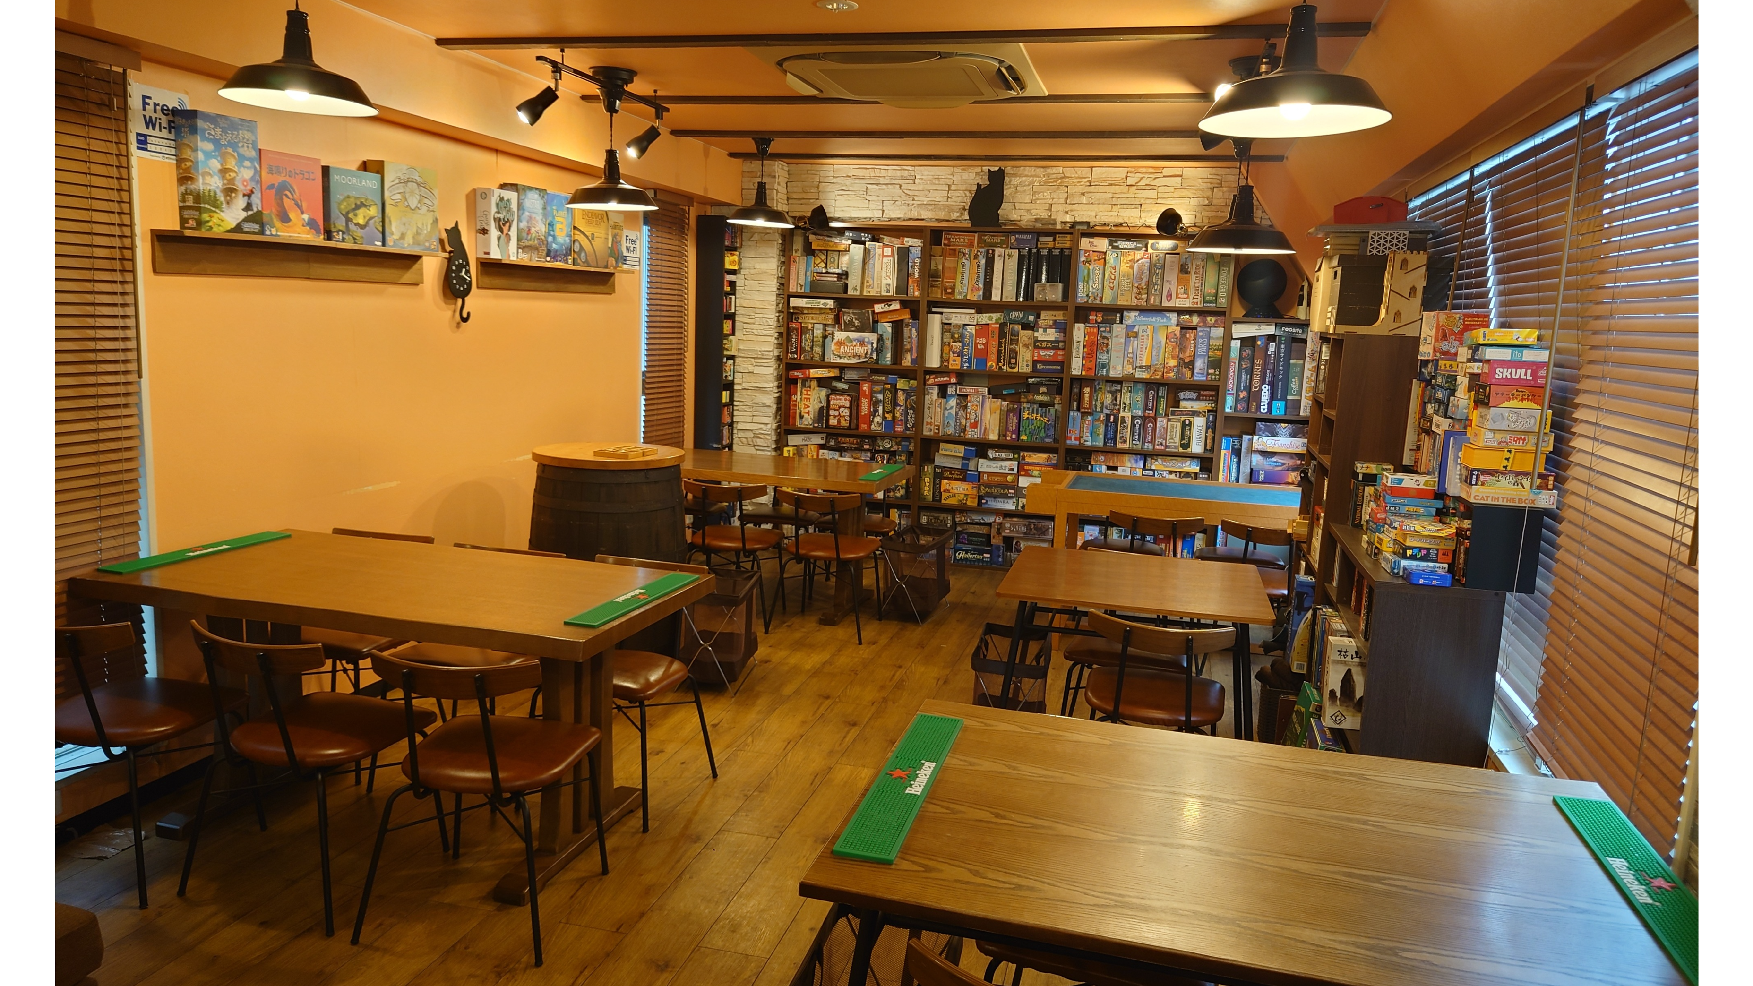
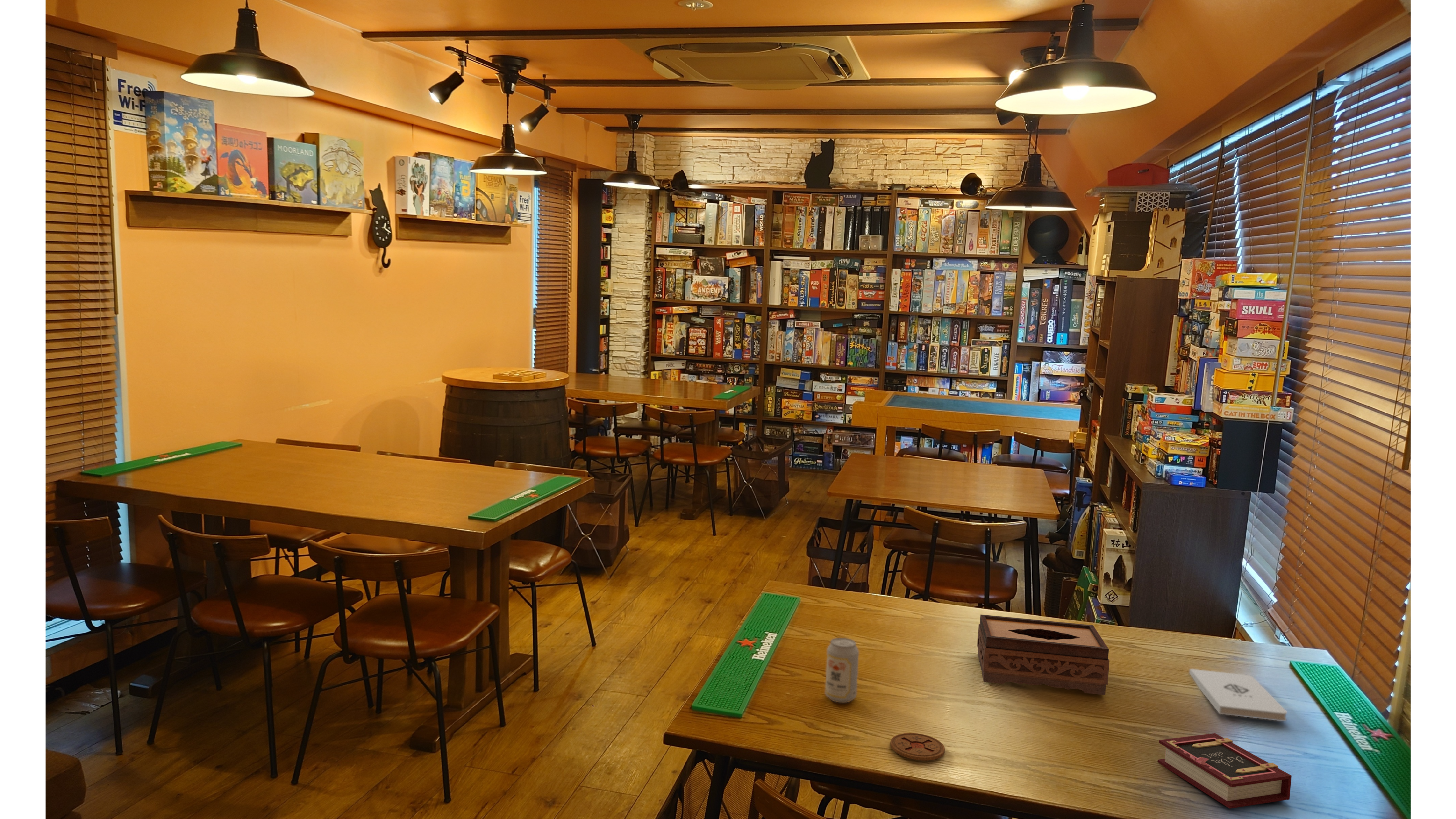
+ tissue box [977,614,1110,695]
+ book [1157,733,1292,809]
+ beverage can [825,637,859,703]
+ coaster [890,733,945,761]
+ notepad [1189,668,1288,722]
